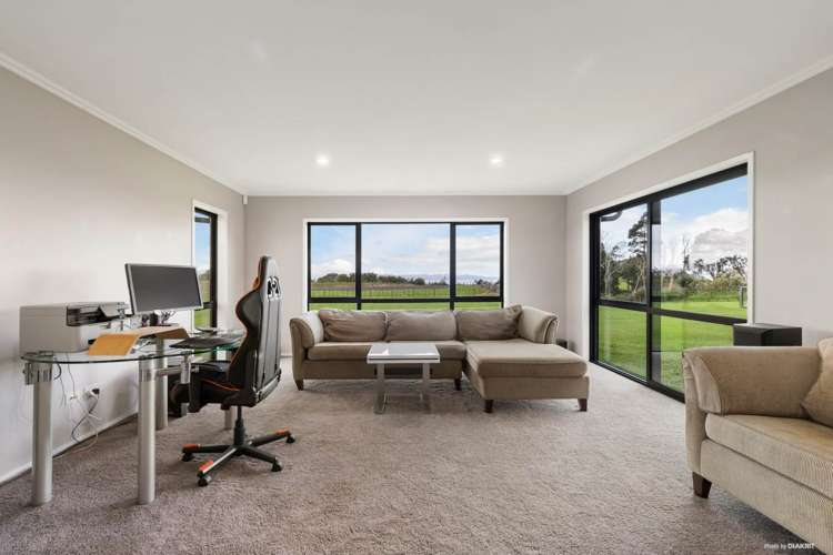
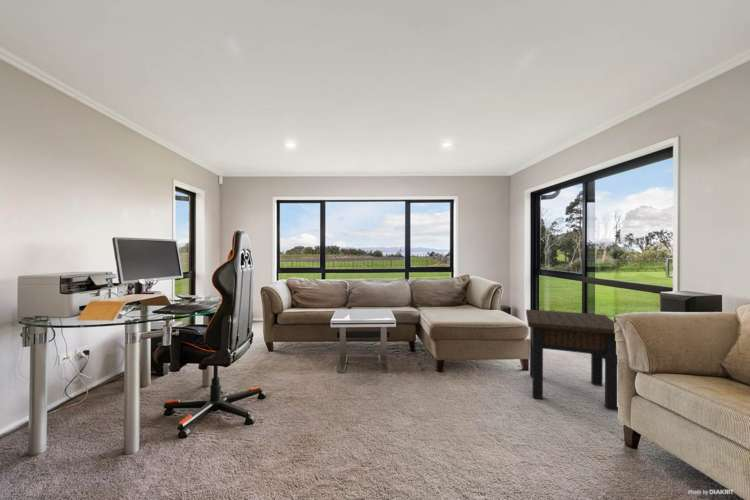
+ side table [525,309,619,412]
